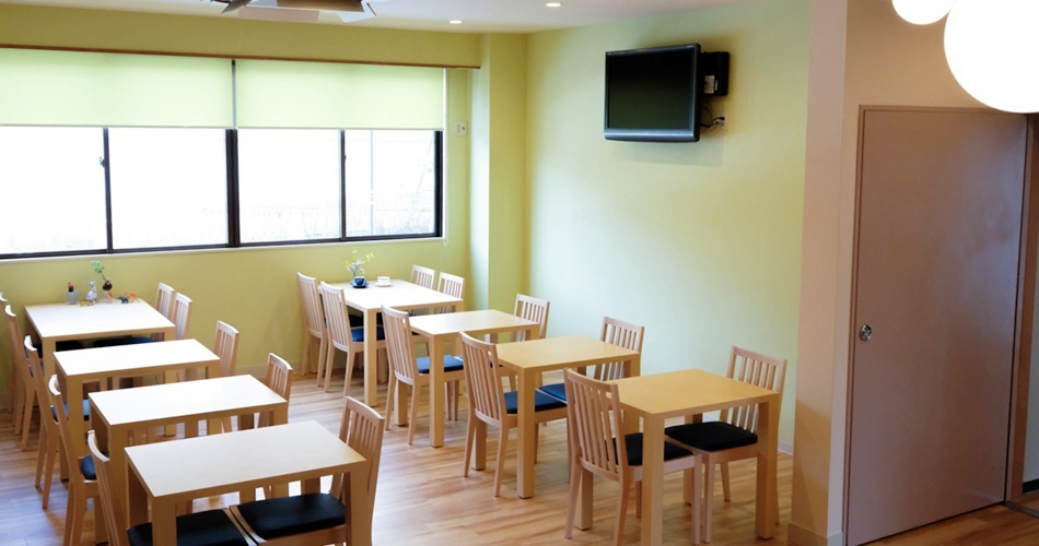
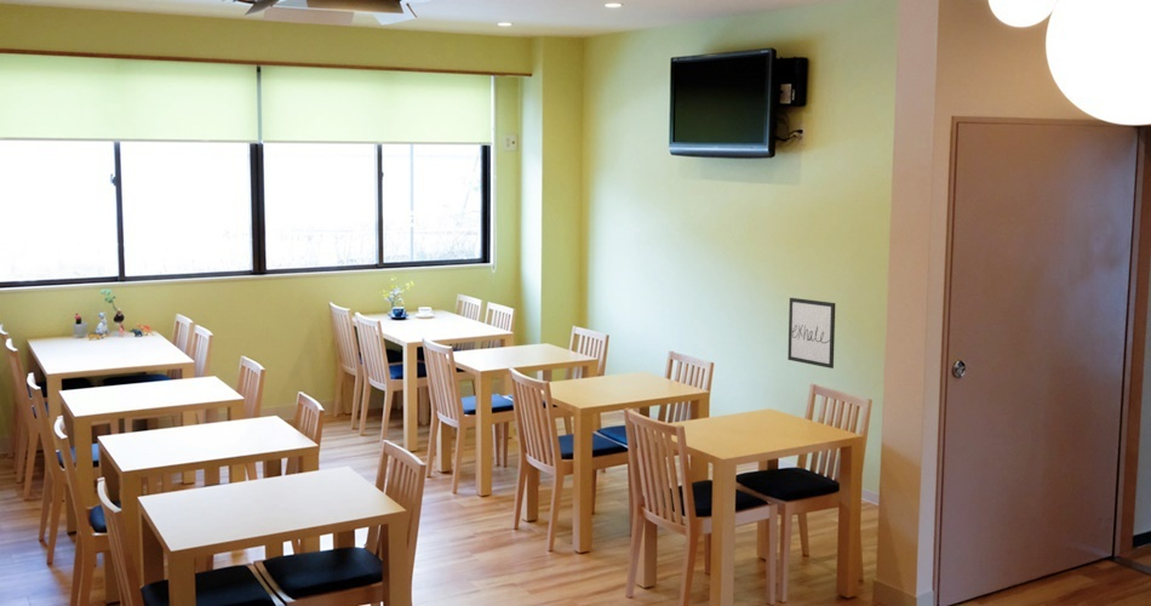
+ wall art [786,297,836,370]
